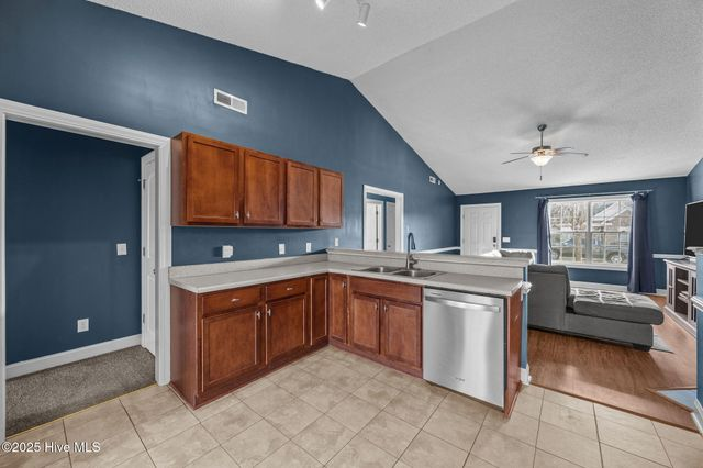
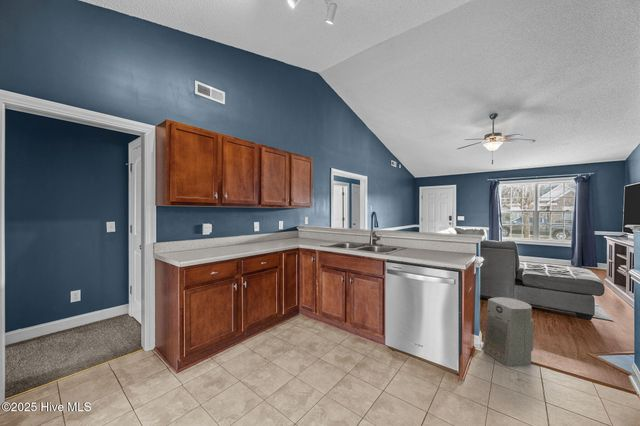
+ fan [482,296,534,367]
